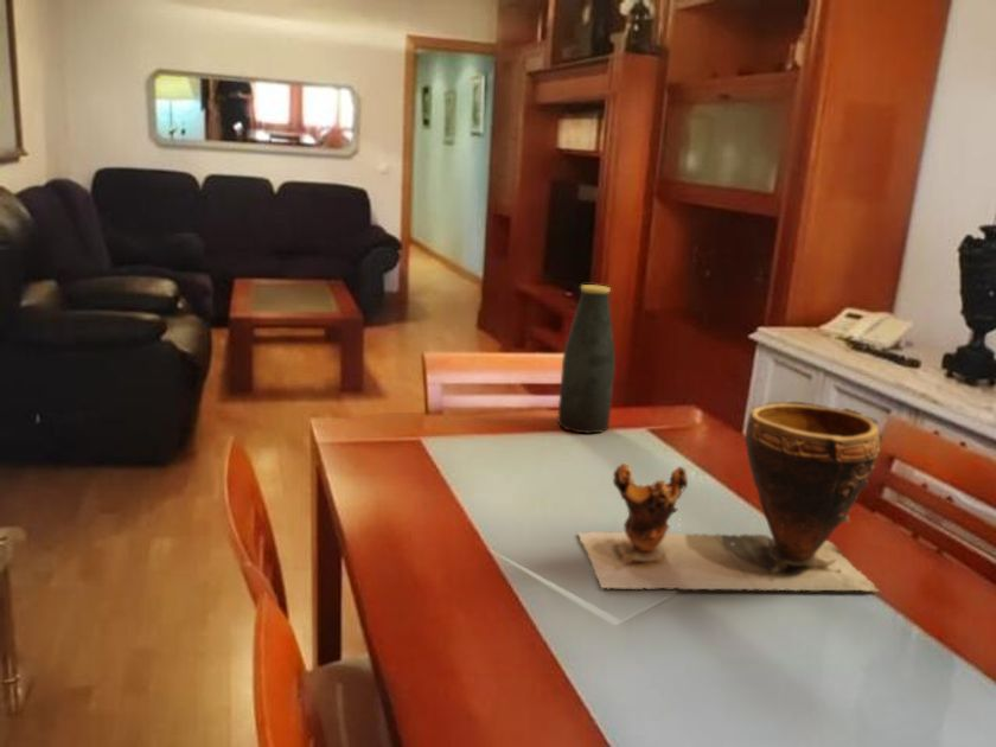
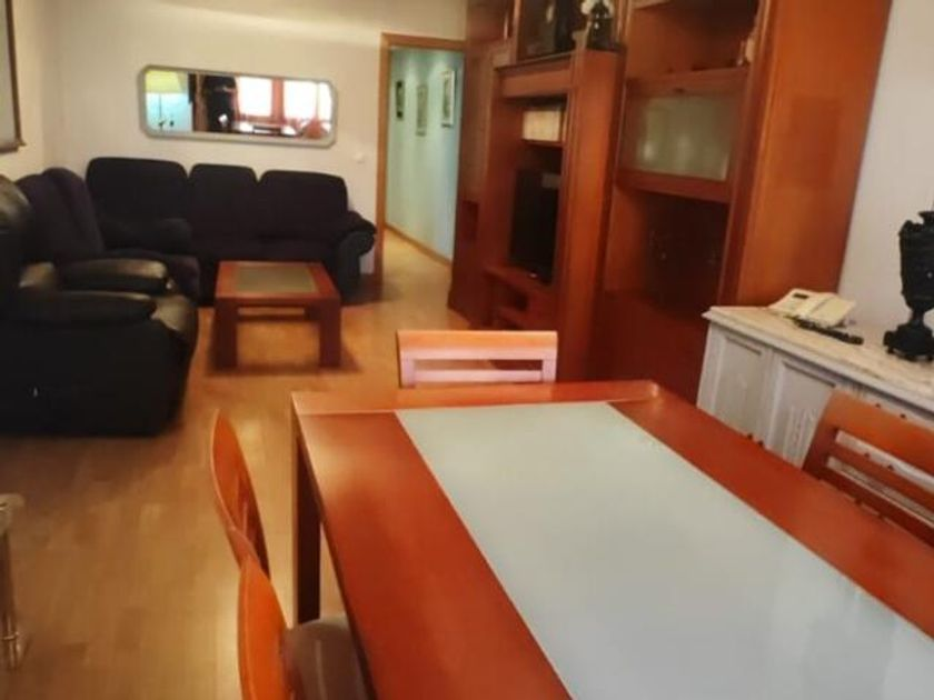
- clay pot [576,401,883,593]
- bottle [556,283,617,435]
